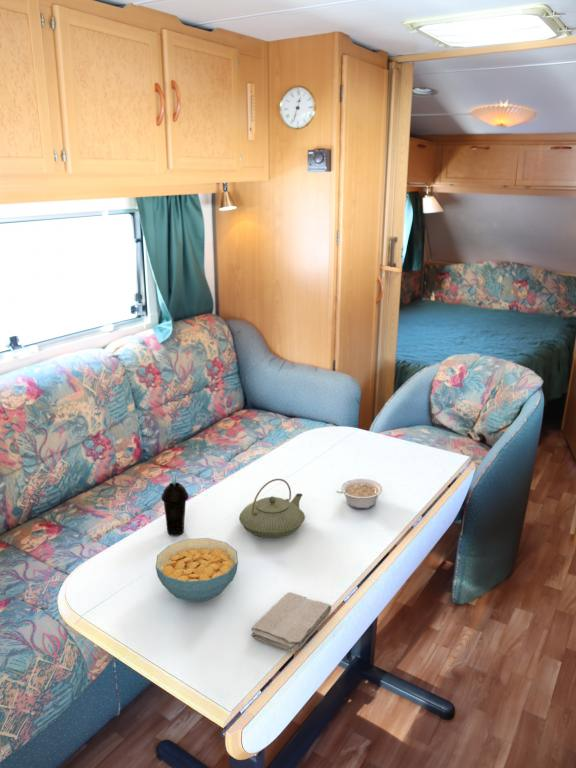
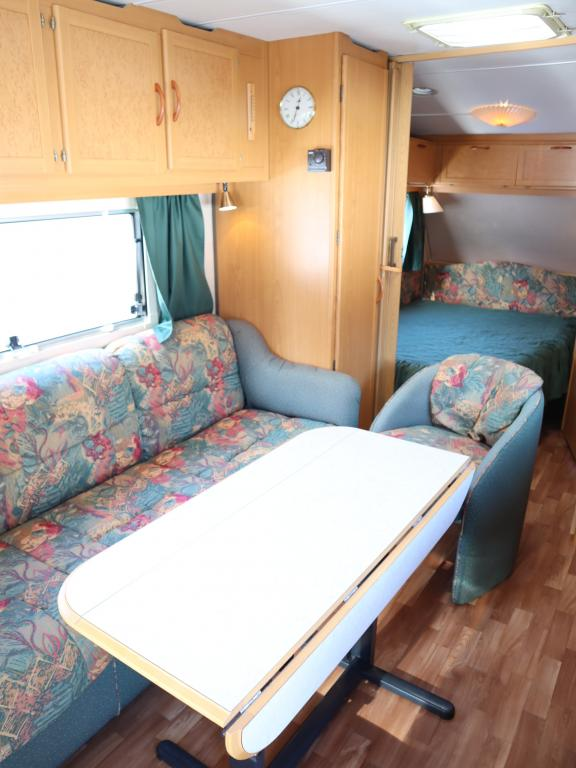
- washcloth [250,591,332,653]
- legume [335,478,383,510]
- cup [160,471,189,537]
- teapot [238,478,306,539]
- cereal bowl [155,537,239,603]
